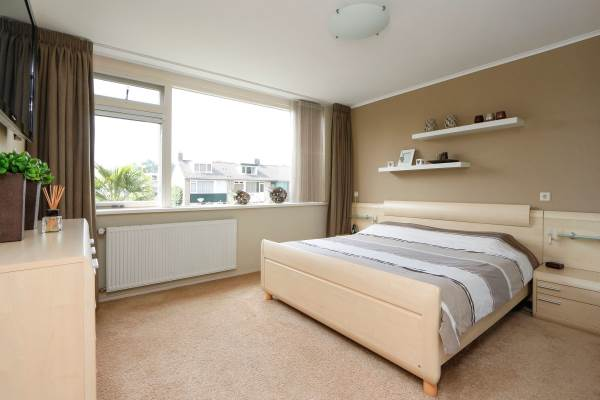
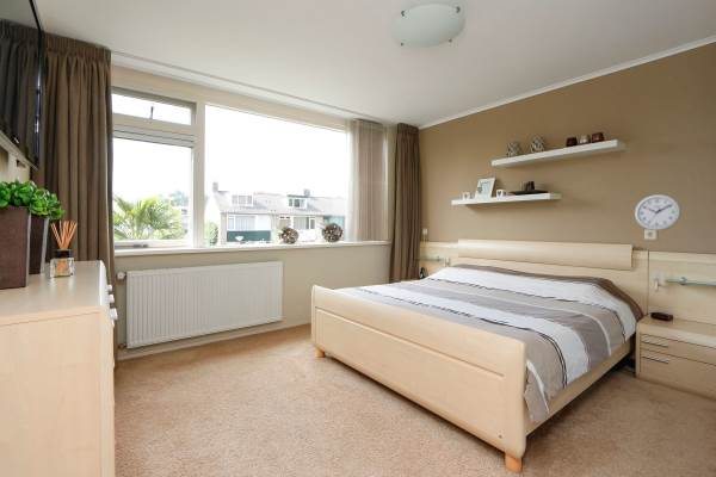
+ wall clock [634,193,683,231]
